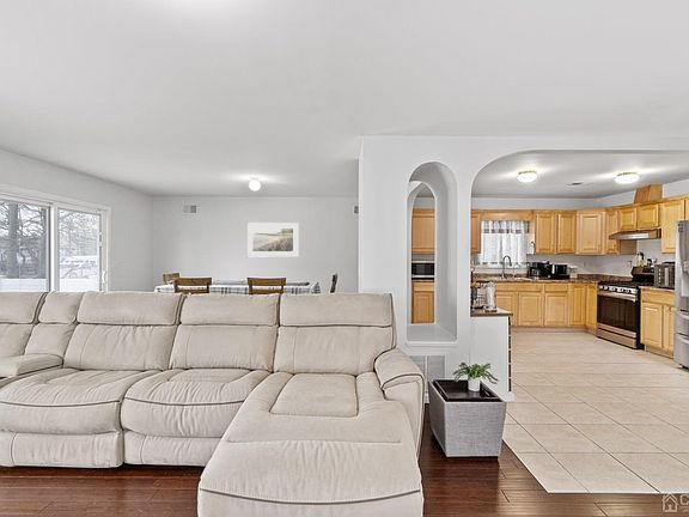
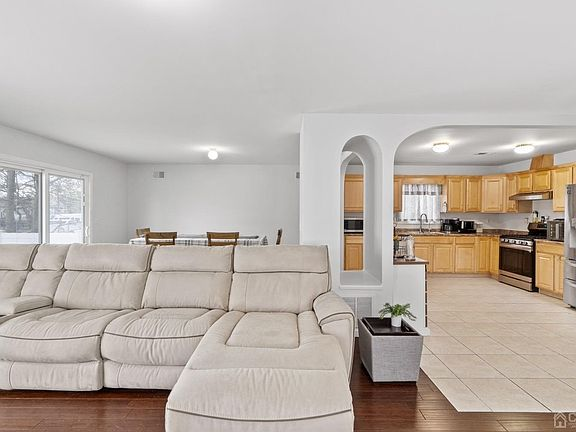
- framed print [246,221,300,258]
